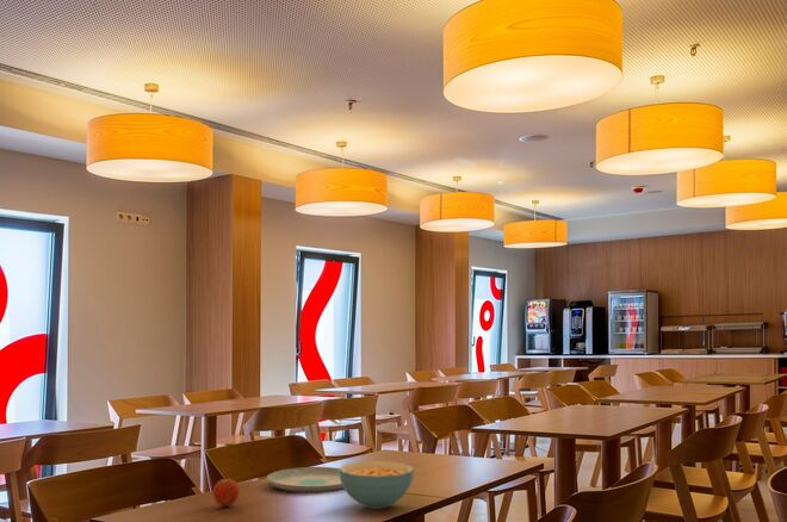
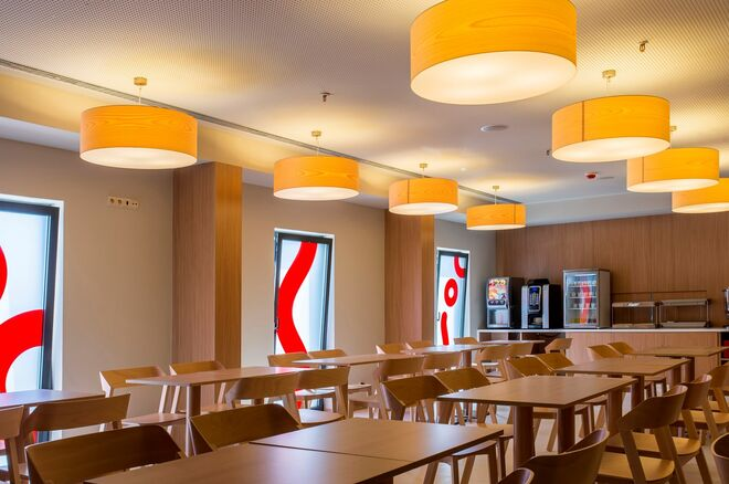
- plate [266,466,343,493]
- cereal bowl [339,460,415,510]
- fruit [212,474,241,508]
